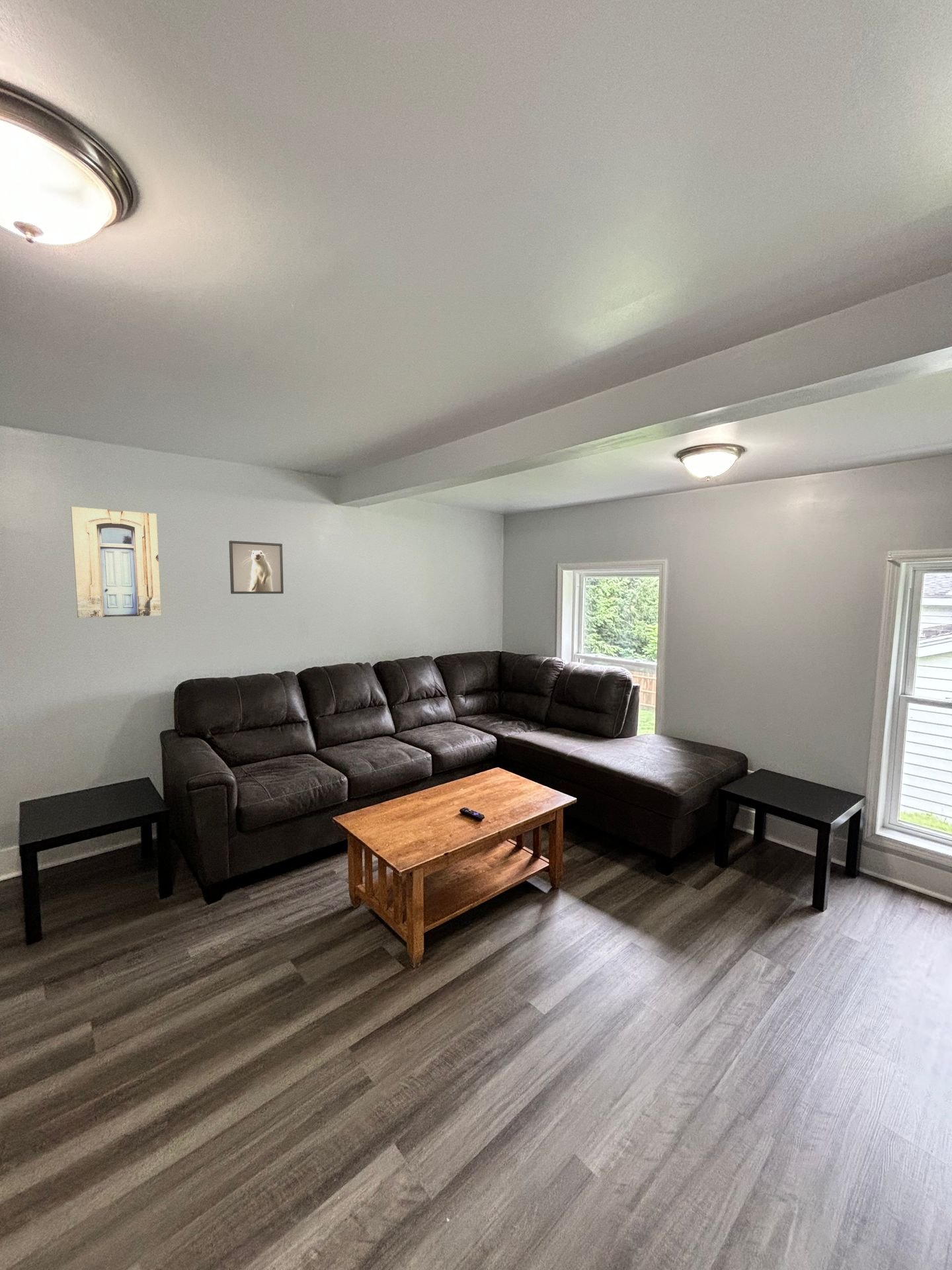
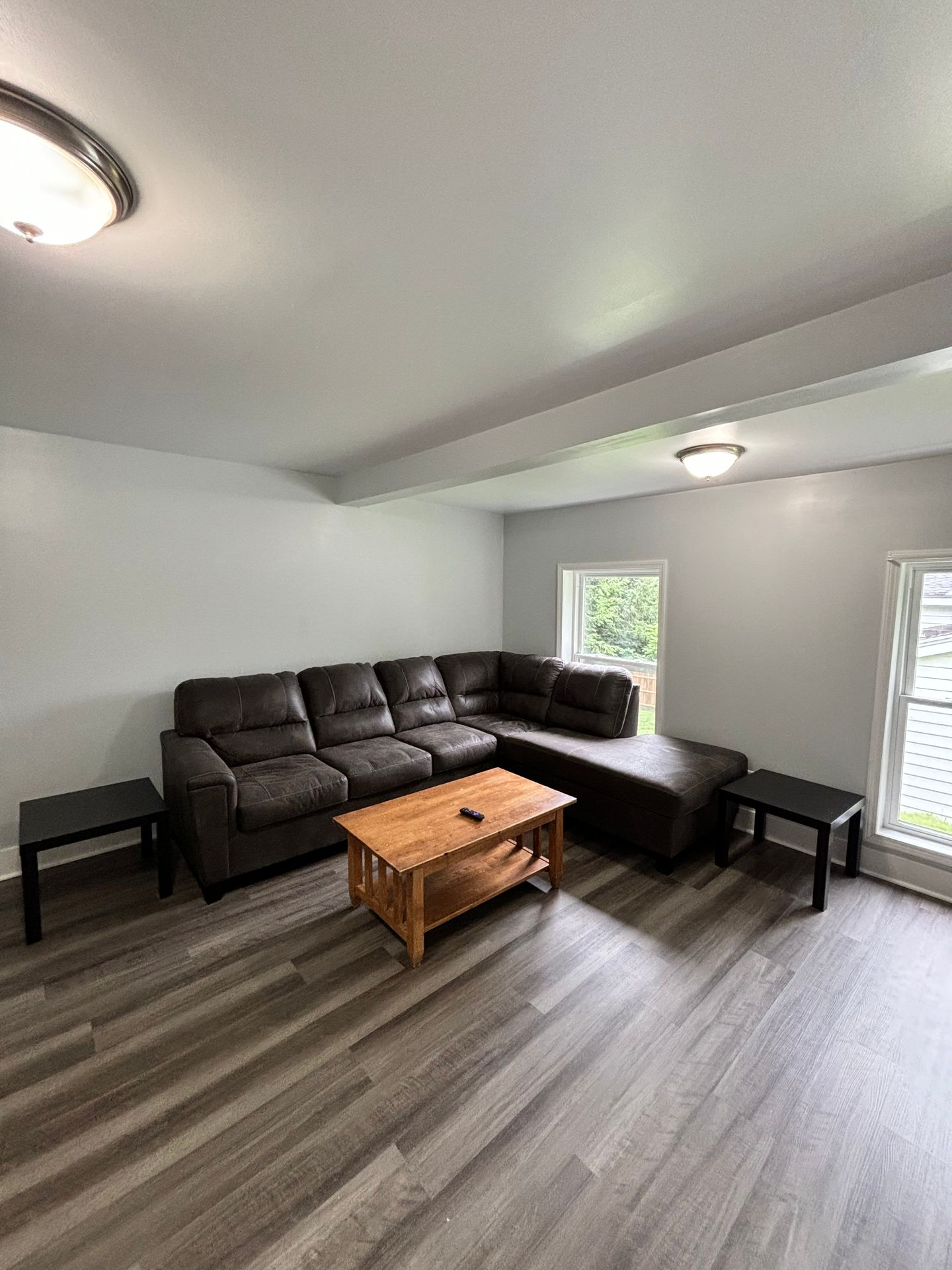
- wall art [70,506,162,618]
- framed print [229,540,284,595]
